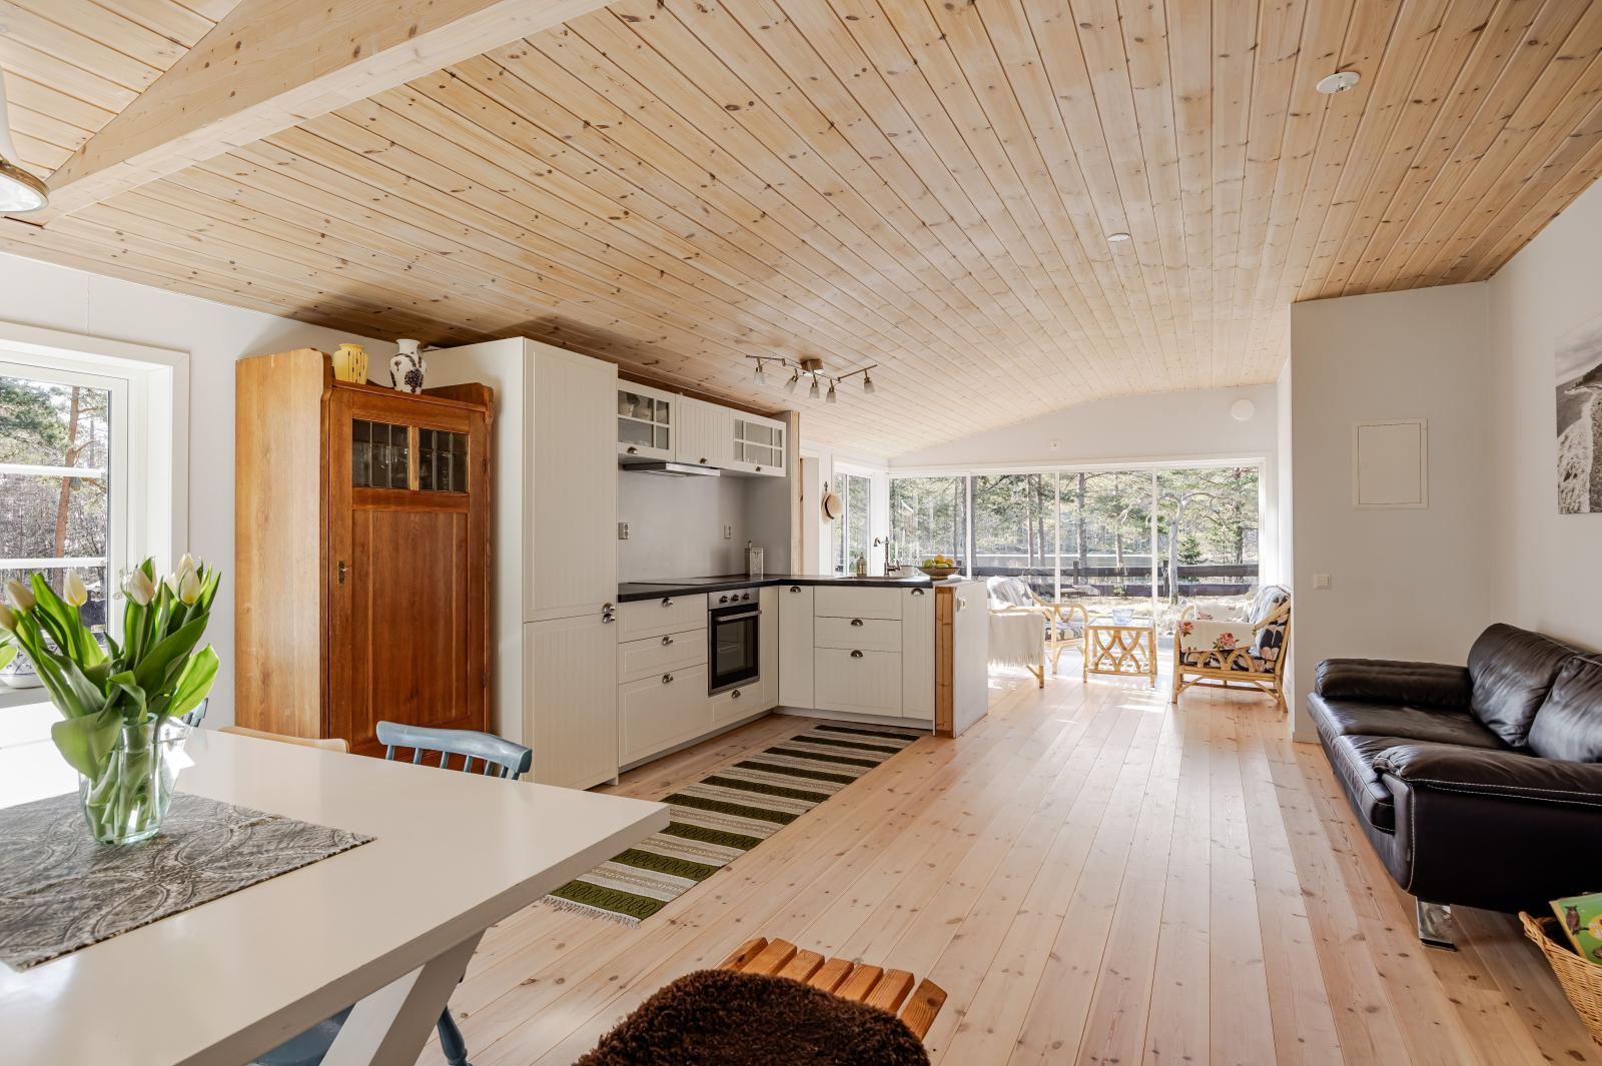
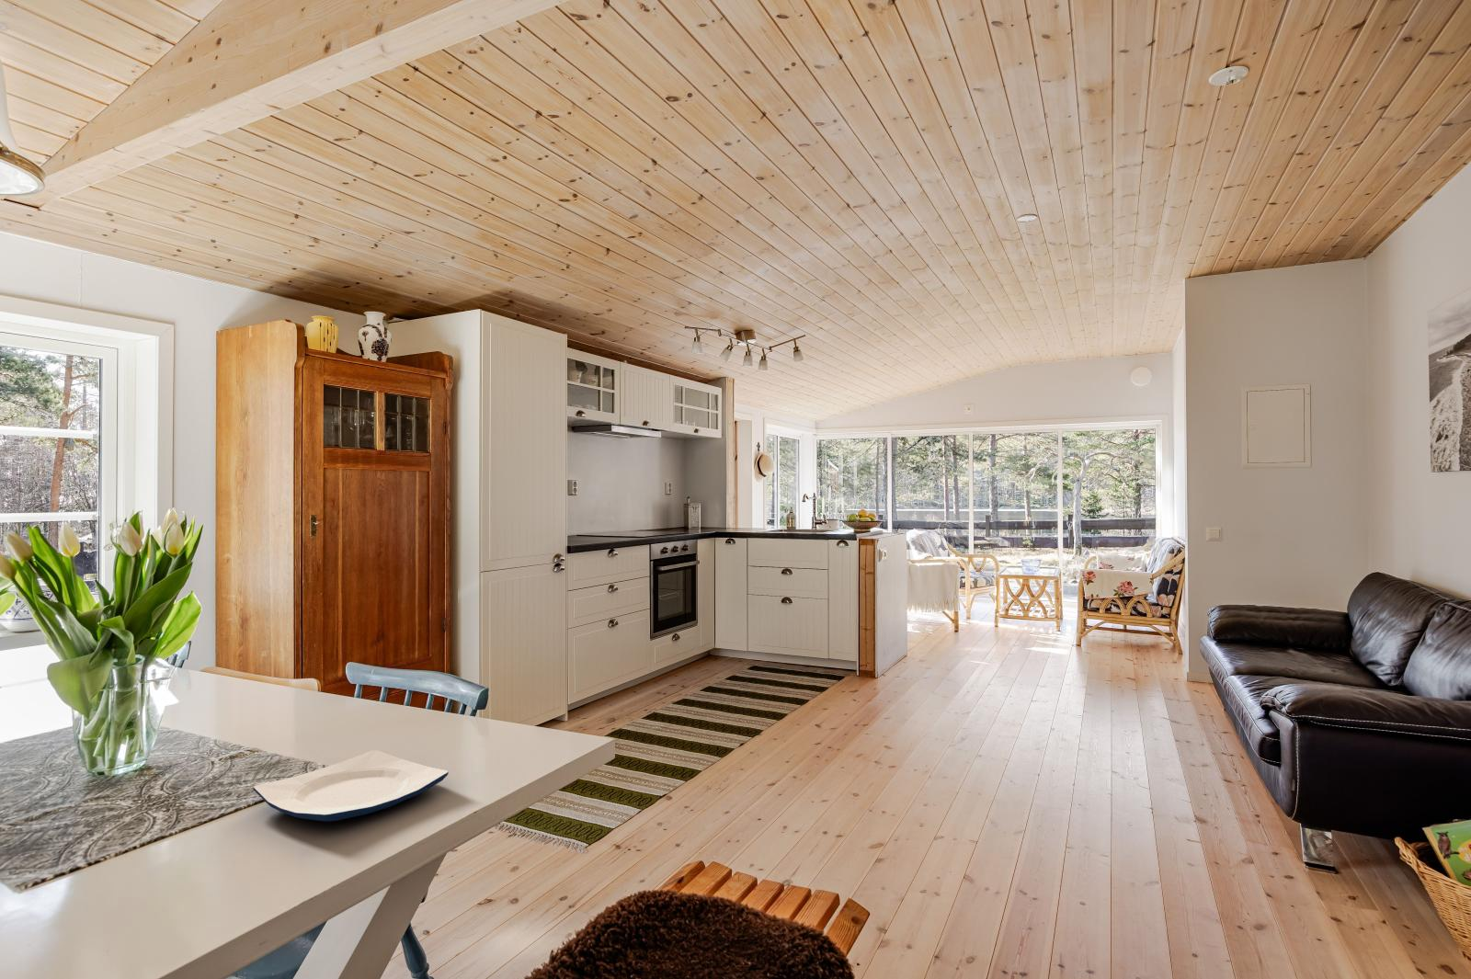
+ plate [252,750,449,822]
